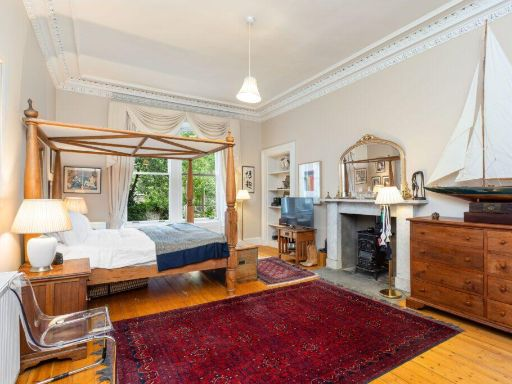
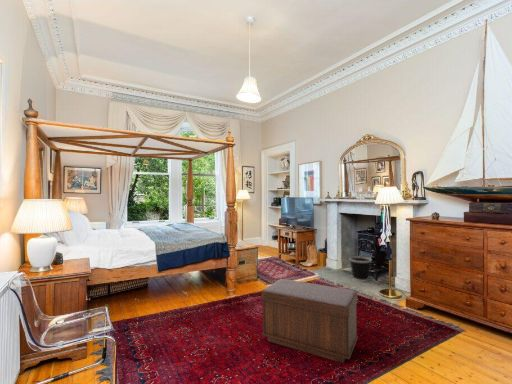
+ bench [261,278,359,364]
+ wastebasket [348,255,373,283]
